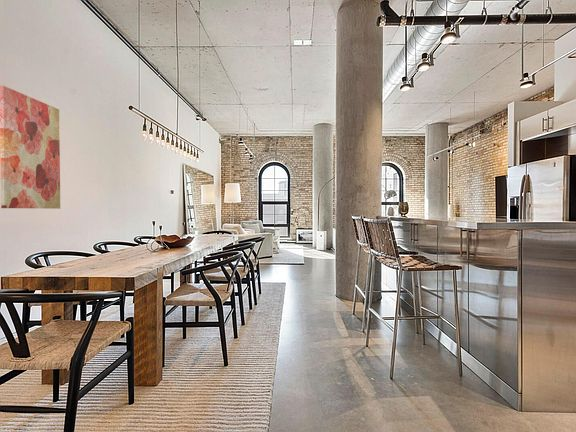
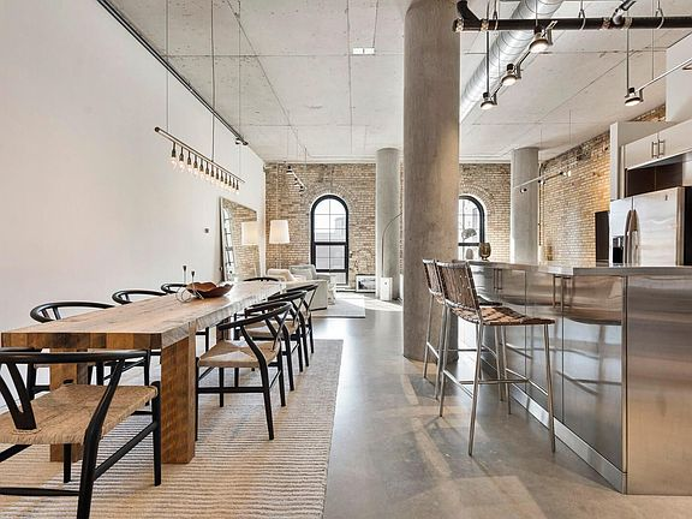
- wall art [0,85,61,210]
